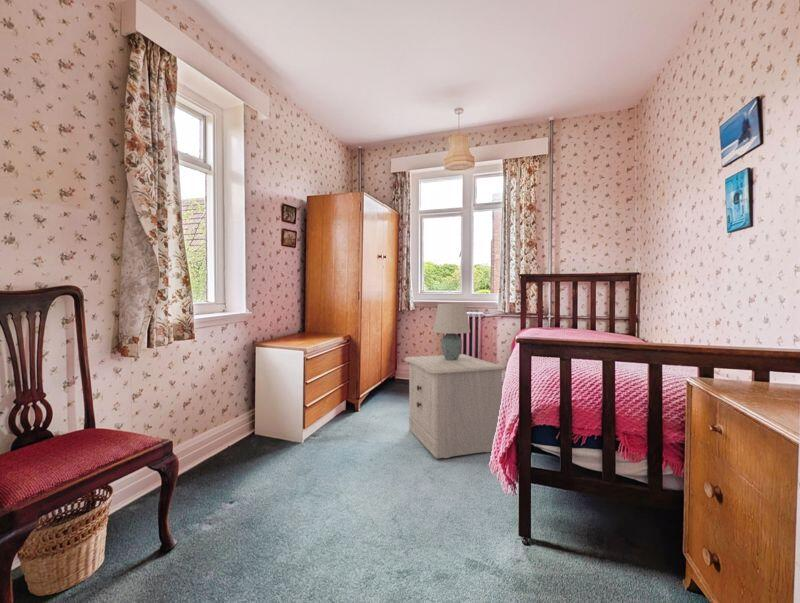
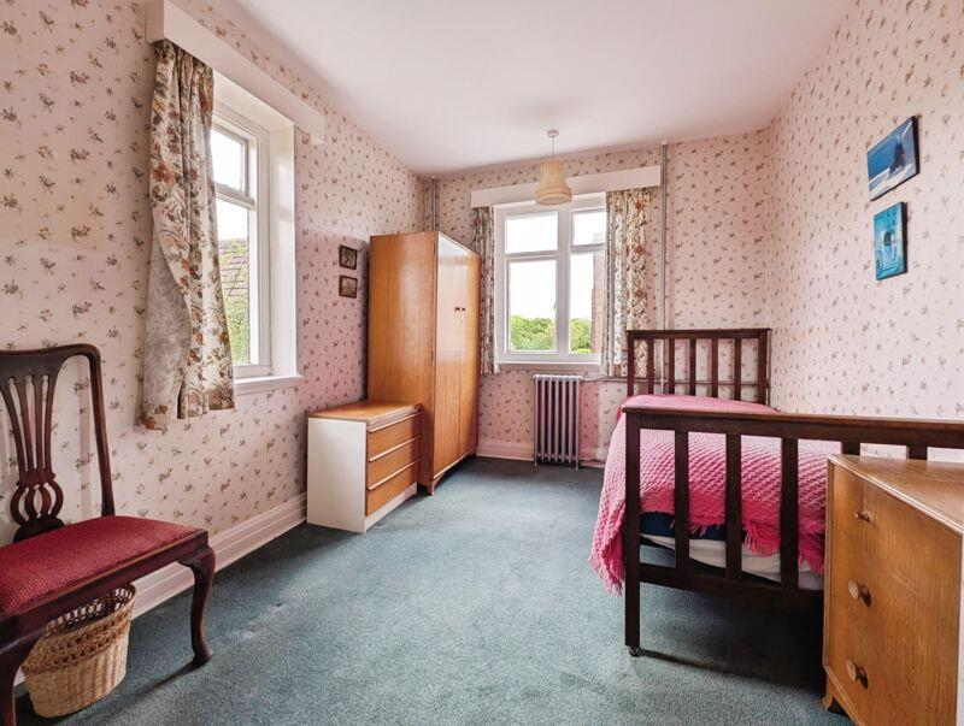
- table lamp [432,303,471,360]
- nightstand [404,353,505,459]
